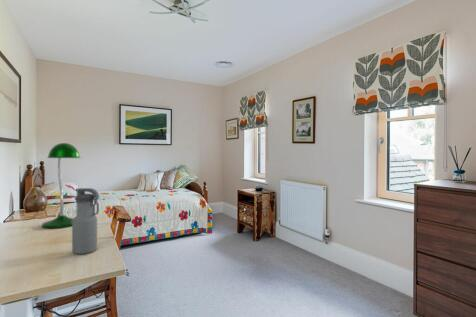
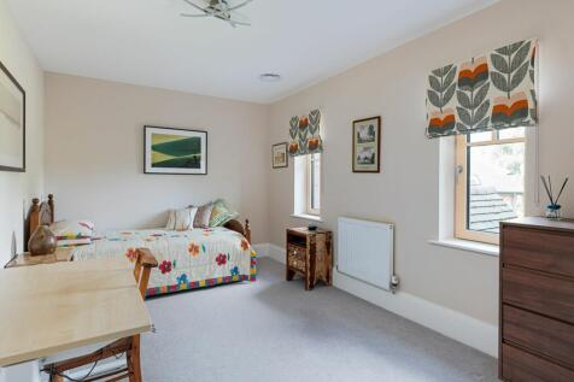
- desk lamp [41,142,81,229]
- water bottle [71,187,100,255]
